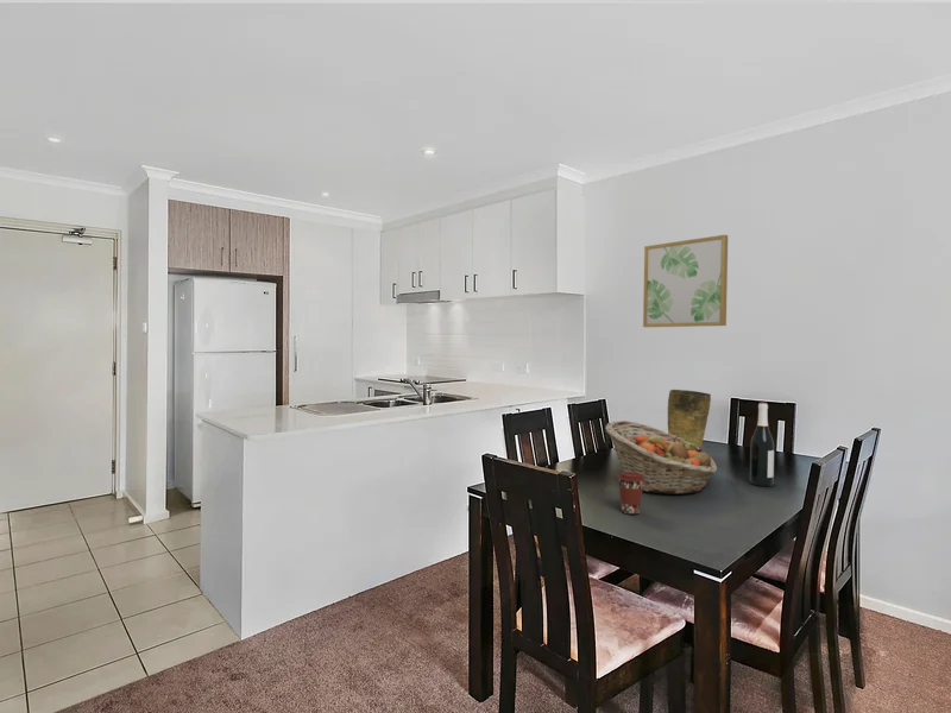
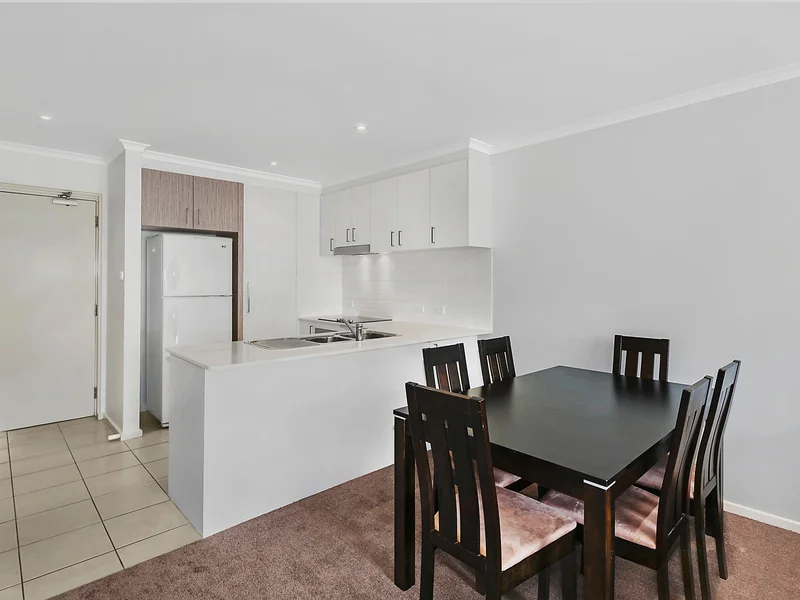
- fruit basket [604,419,718,496]
- wine bottle [749,402,775,487]
- vase [667,389,712,448]
- wall art [642,234,729,328]
- coffee cup [617,471,645,516]
